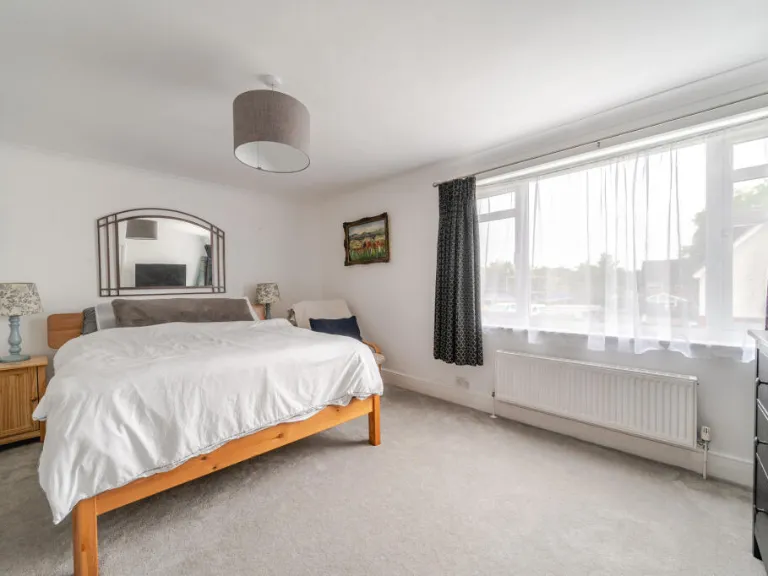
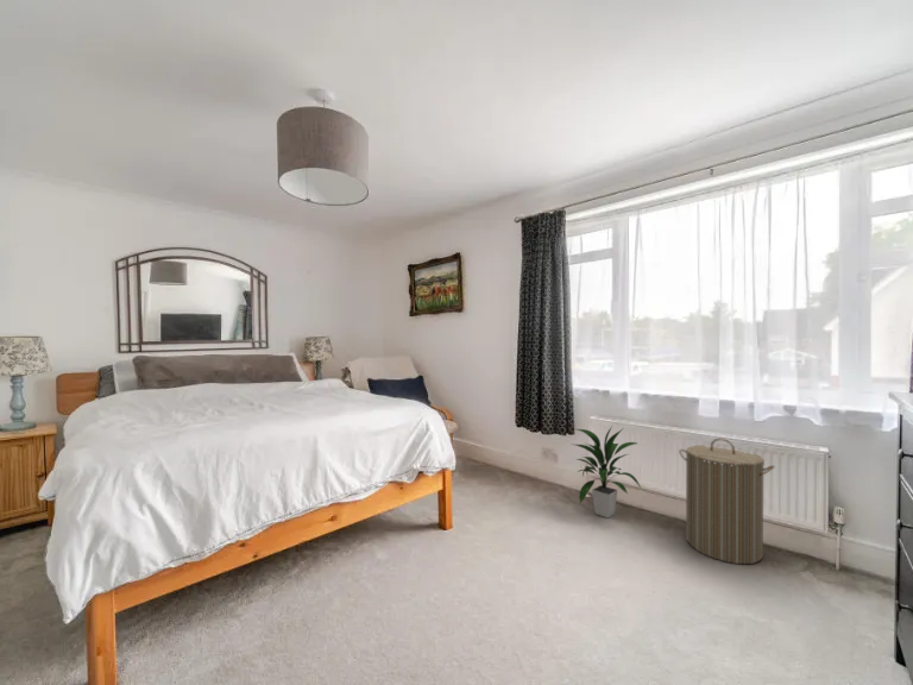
+ indoor plant [569,423,642,519]
+ laundry hamper [678,438,776,565]
